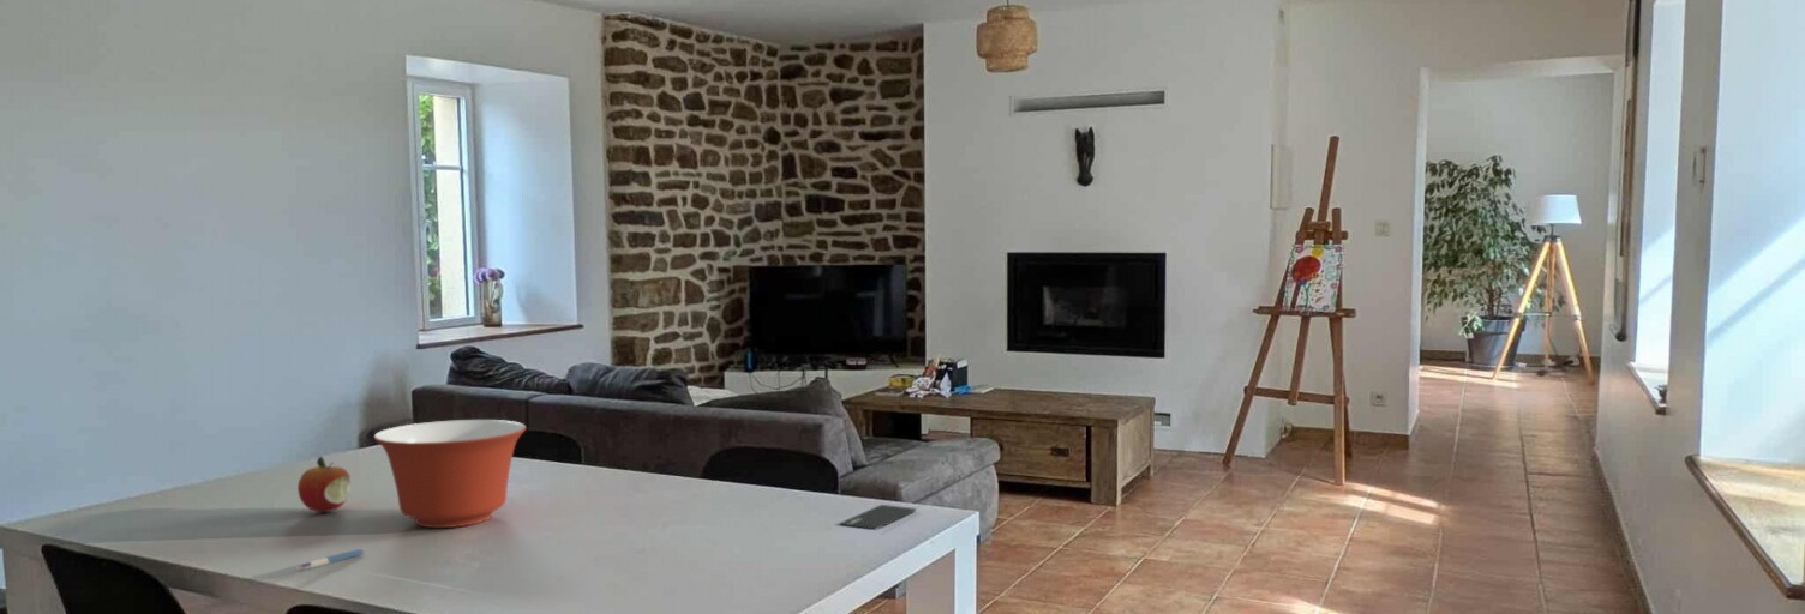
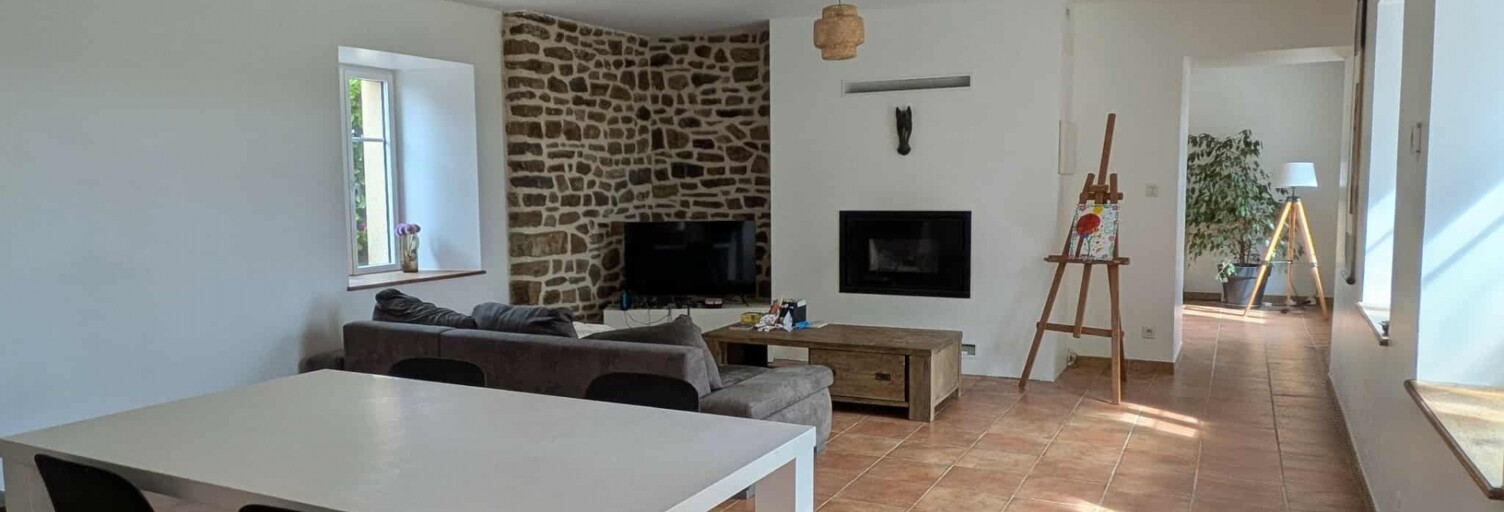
- smartphone [839,504,917,530]
- fruit [296,456,352,513]
- mixing bowl [372,419,527,529]
- pen [294,548,366,572]
